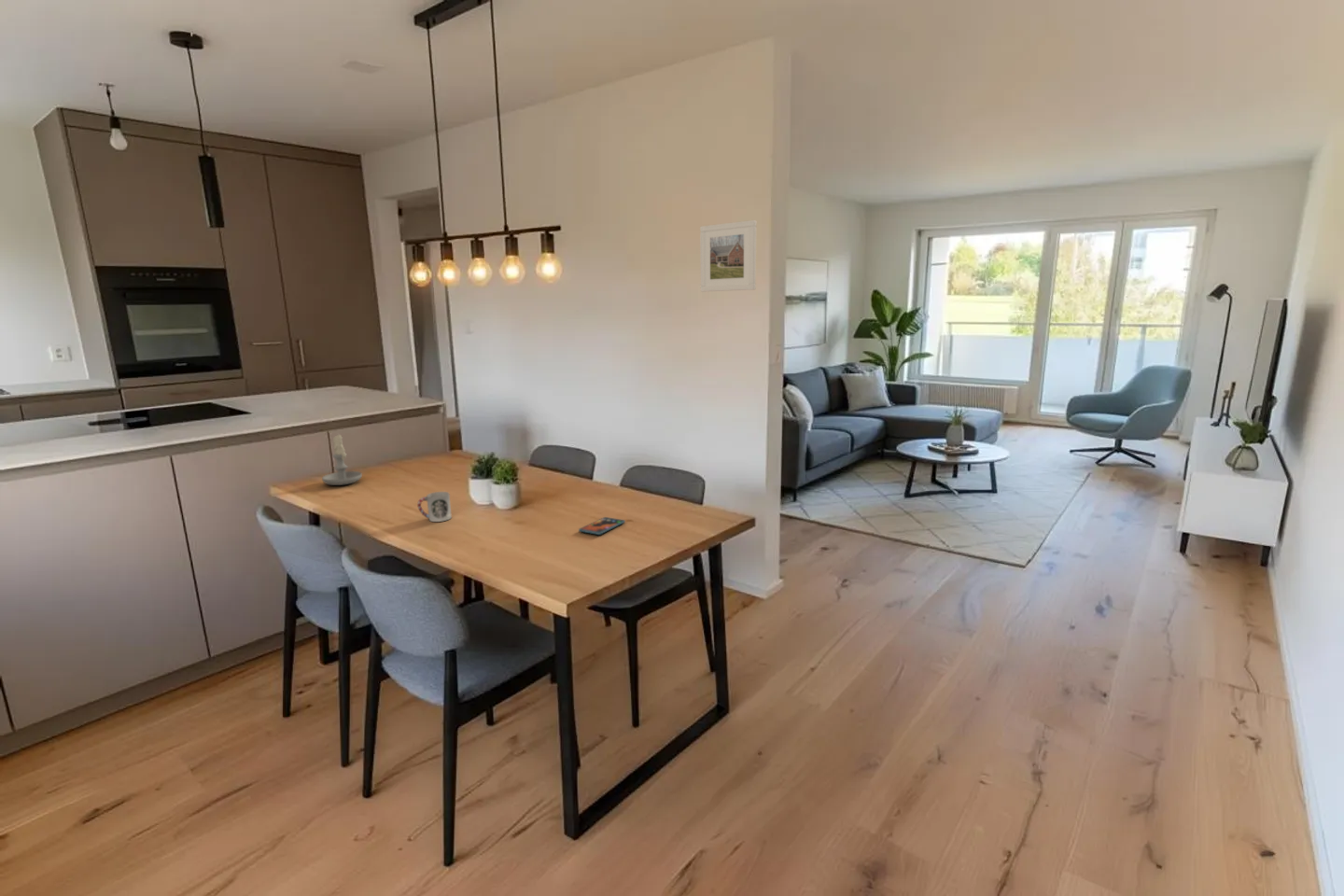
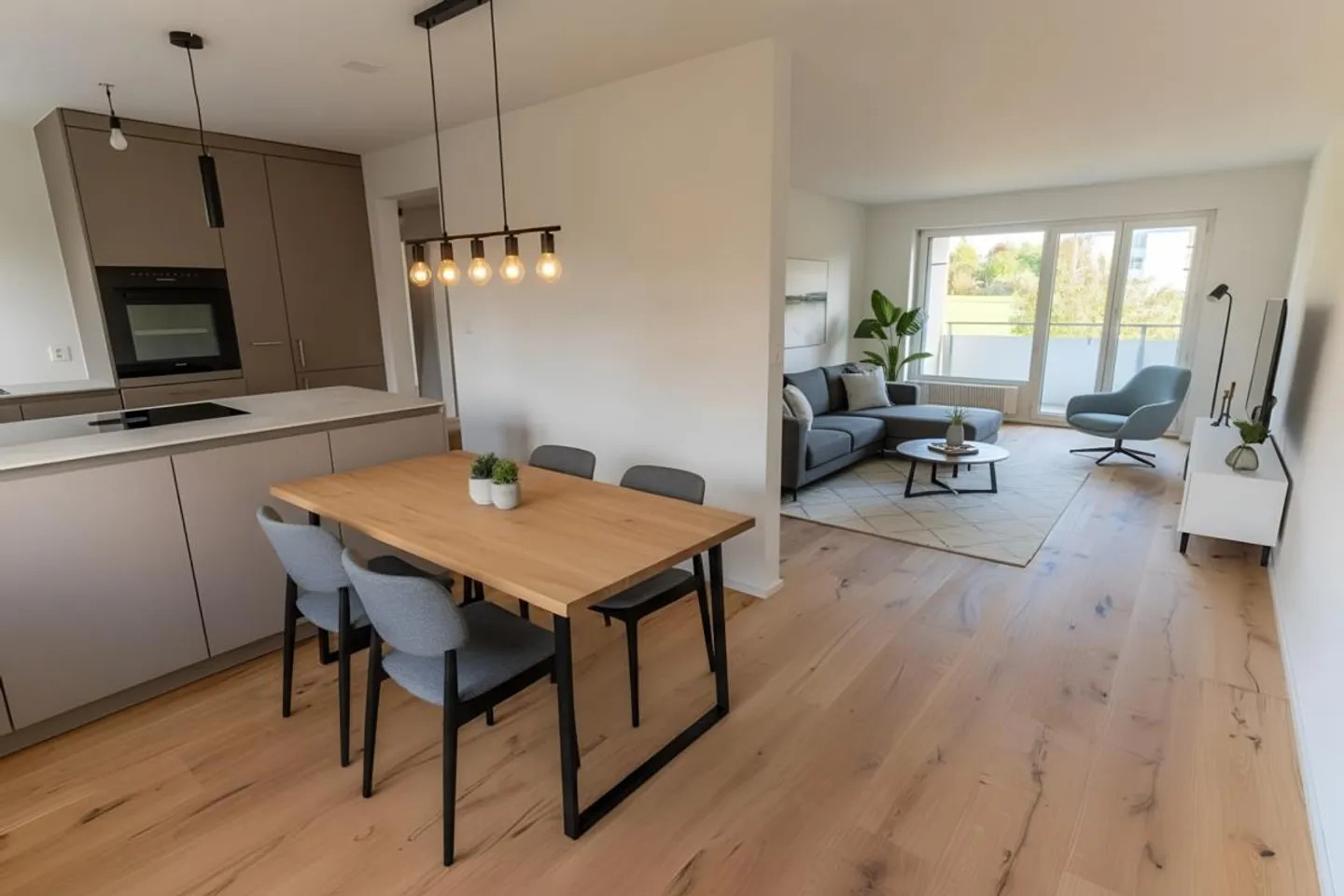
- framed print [699,219,757,292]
- candle [321,432,363,486]
- smartphone [578,516,626,536]
- cup [416,491,453,523]
